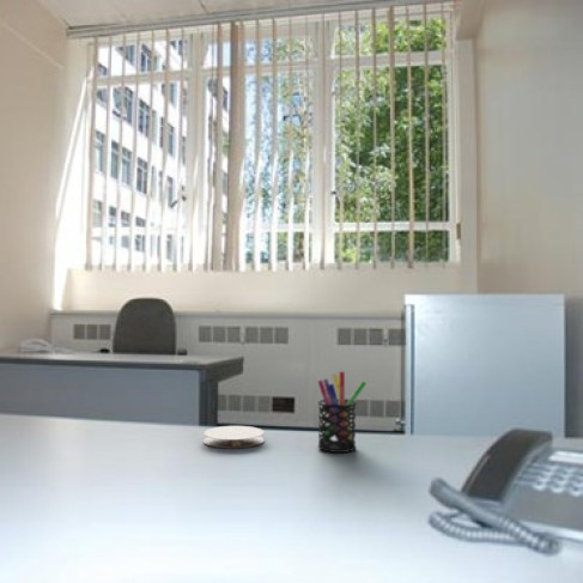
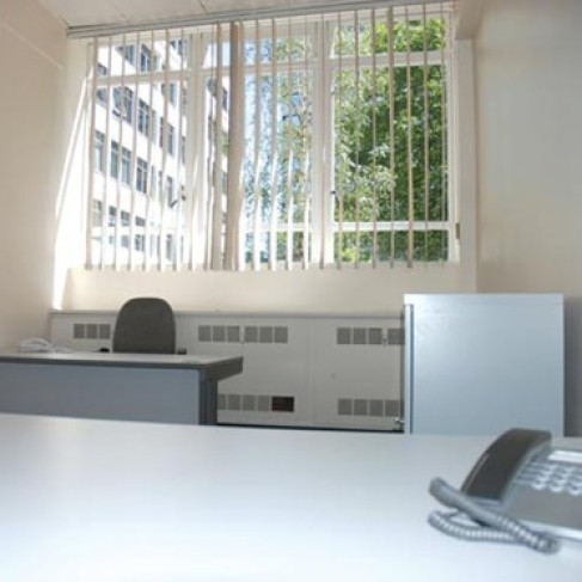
- pen holder [317,370,368,454]
- coaster [202,425,265,449]
